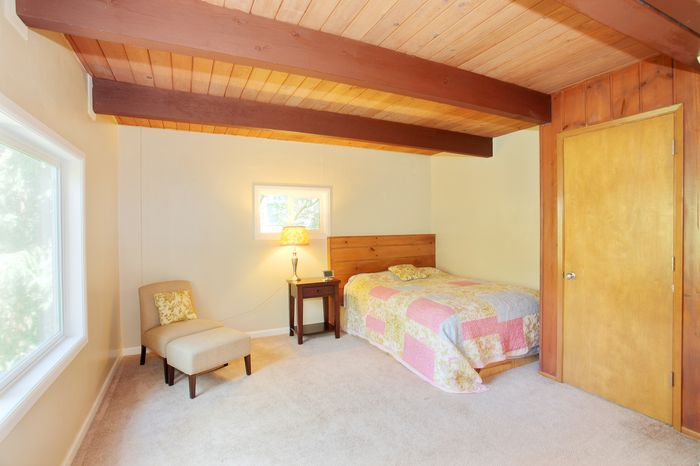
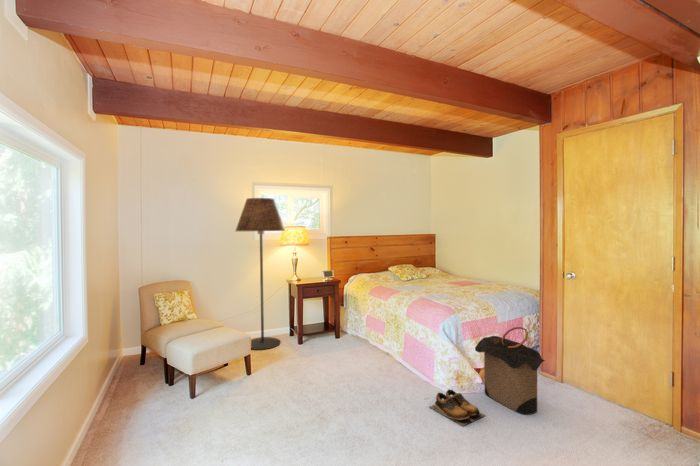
+ shoes [429,388,486,427]
+ laundry hamper [474,326,546,416]
+ floor lamp [235,197,287,351]
